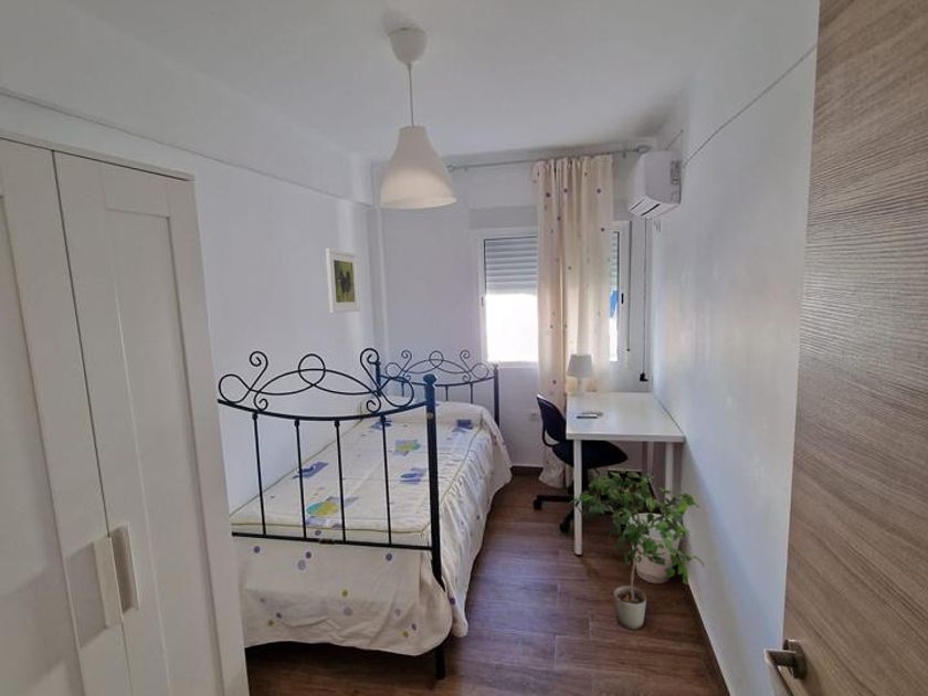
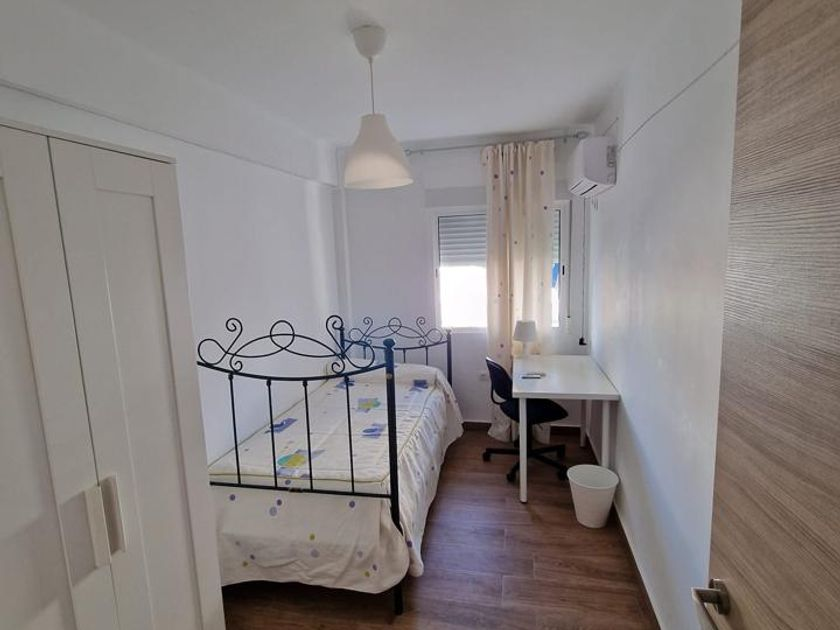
- potted plant [568,468,705,631]
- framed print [325,247,361,314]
